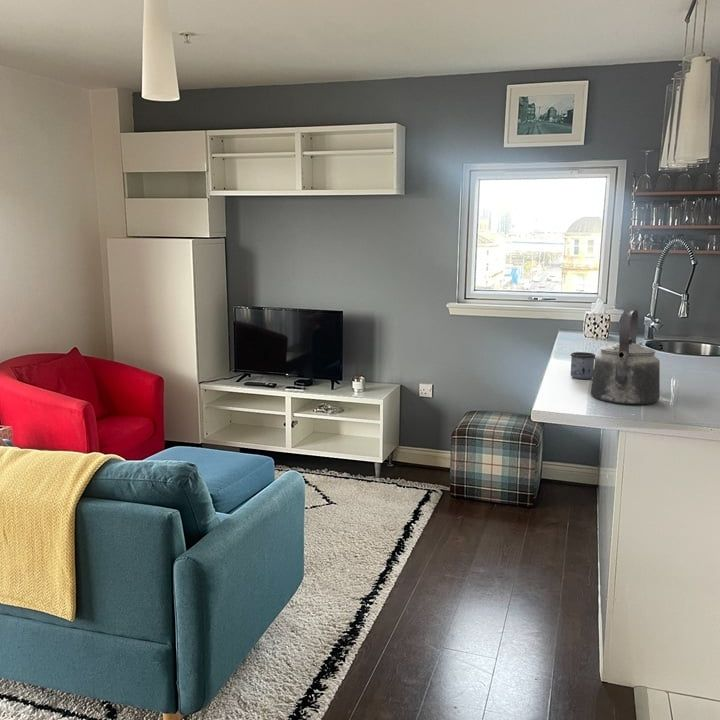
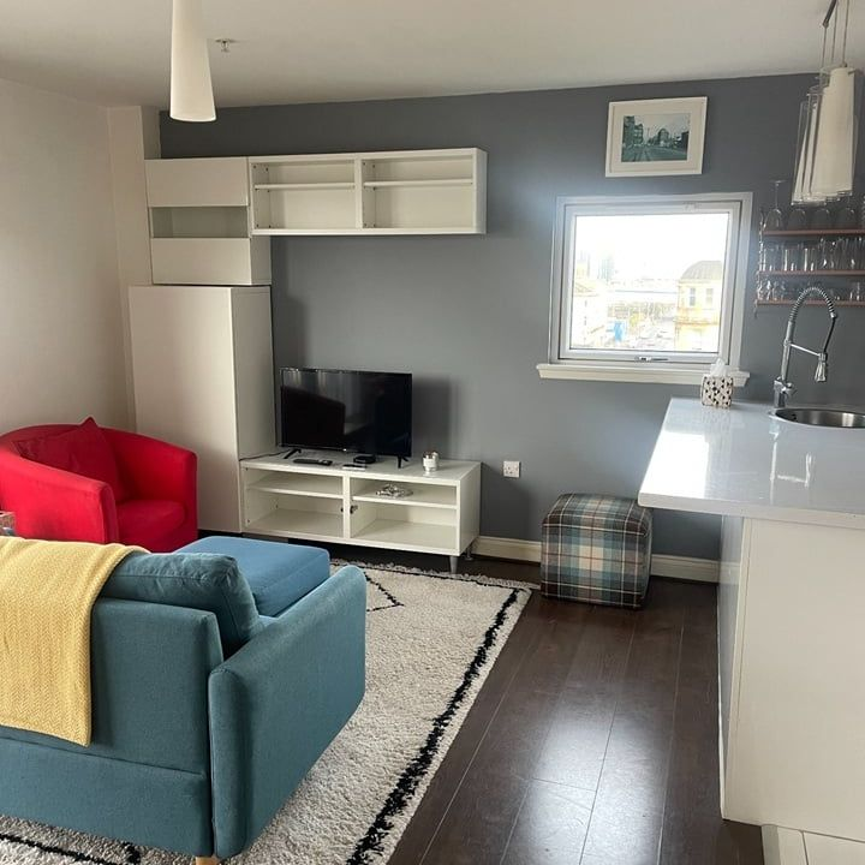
- kettle [590,308,661,405]
- mug [570,351,597,380]
